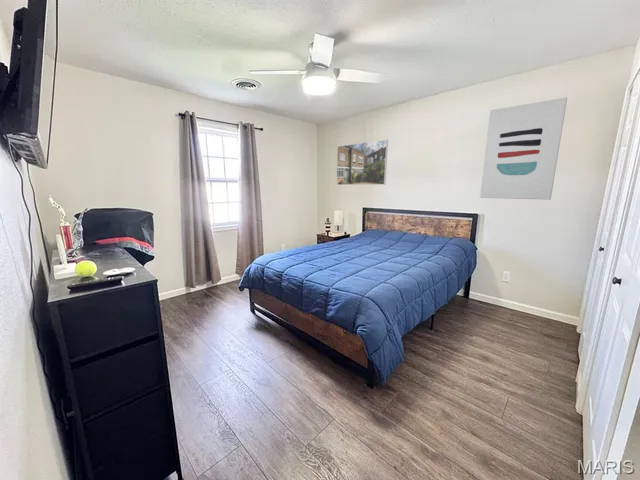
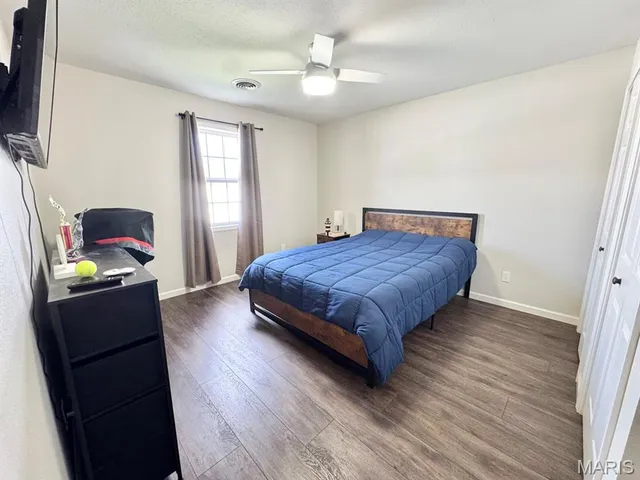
- wall art [479,96,568,201]
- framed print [336,139,389,186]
